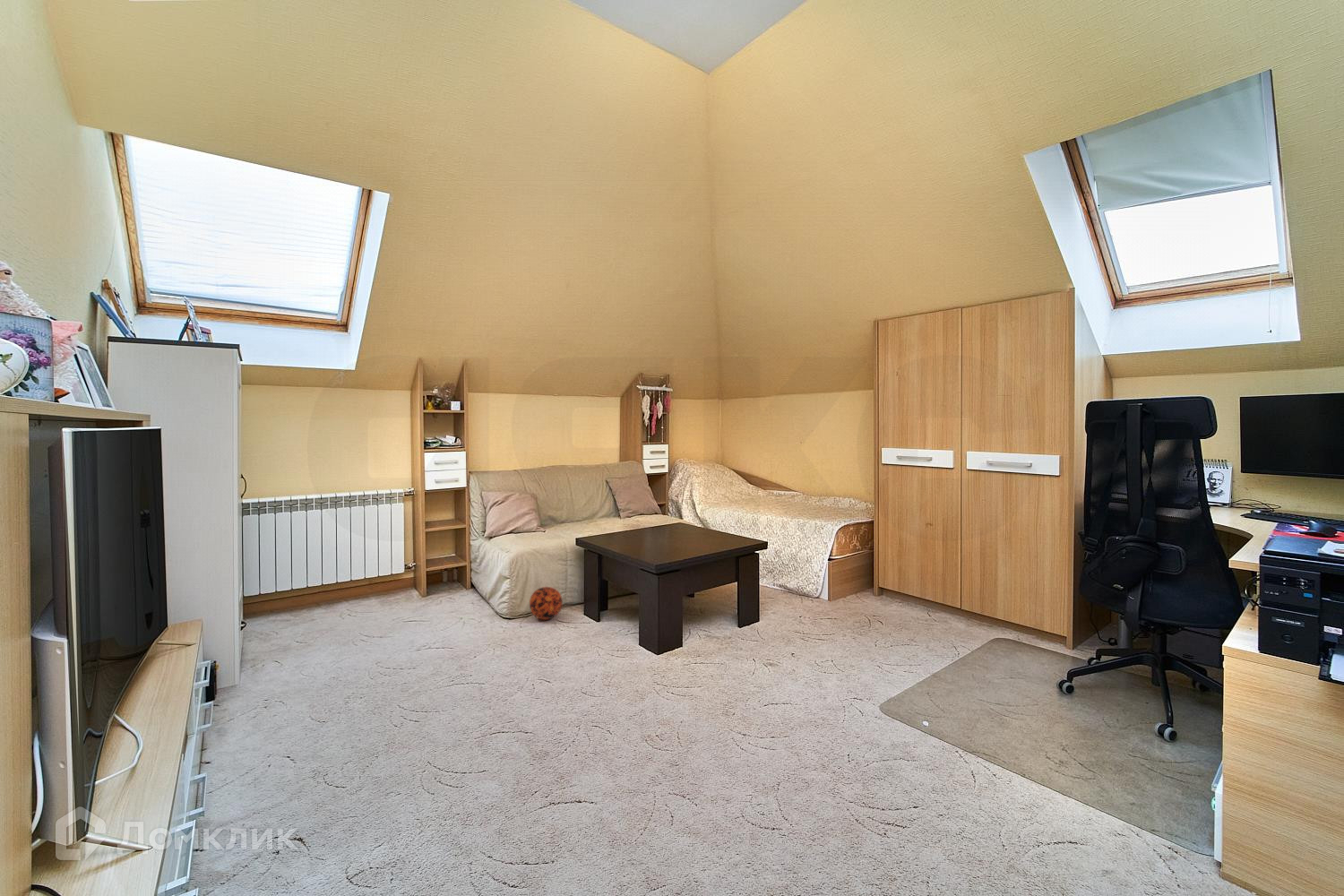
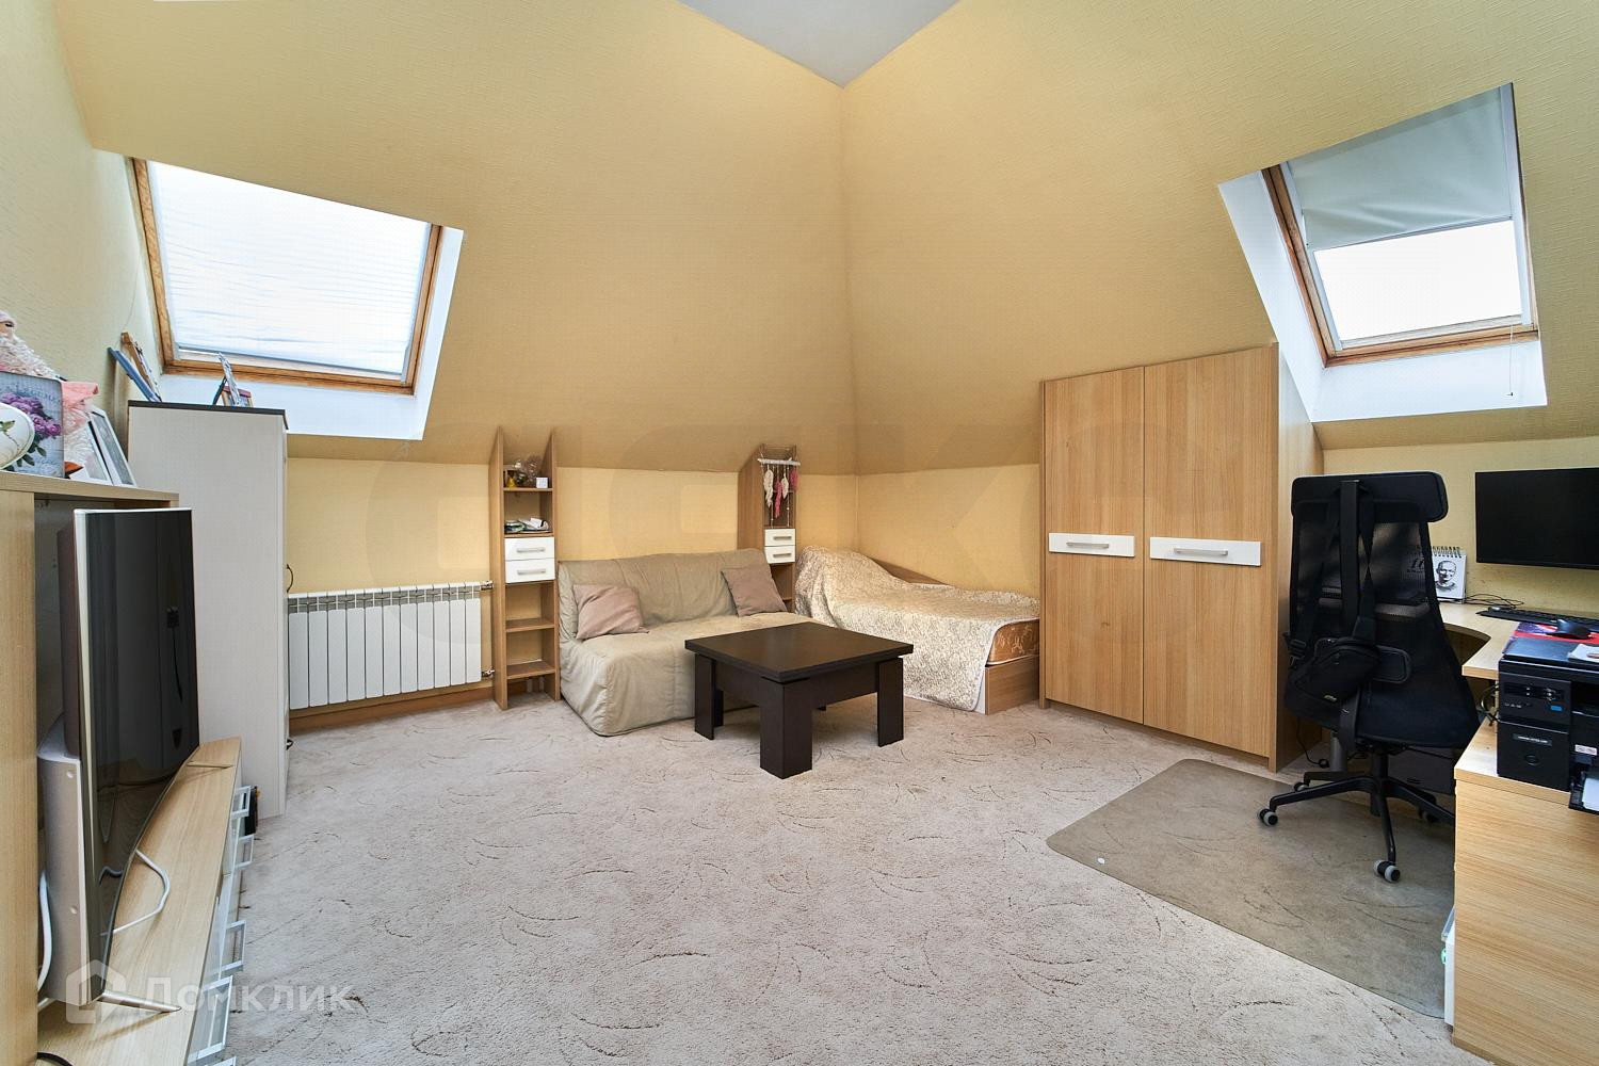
- decorative ball [529,586,564,621]
